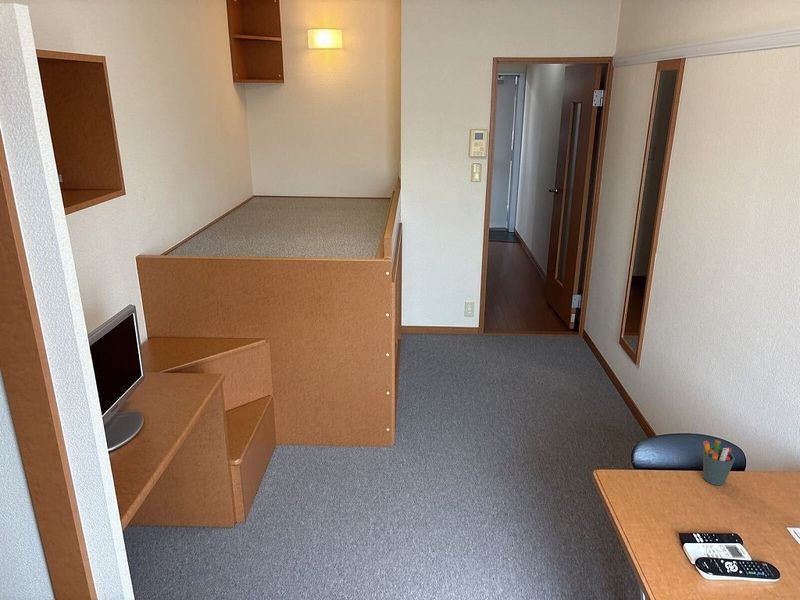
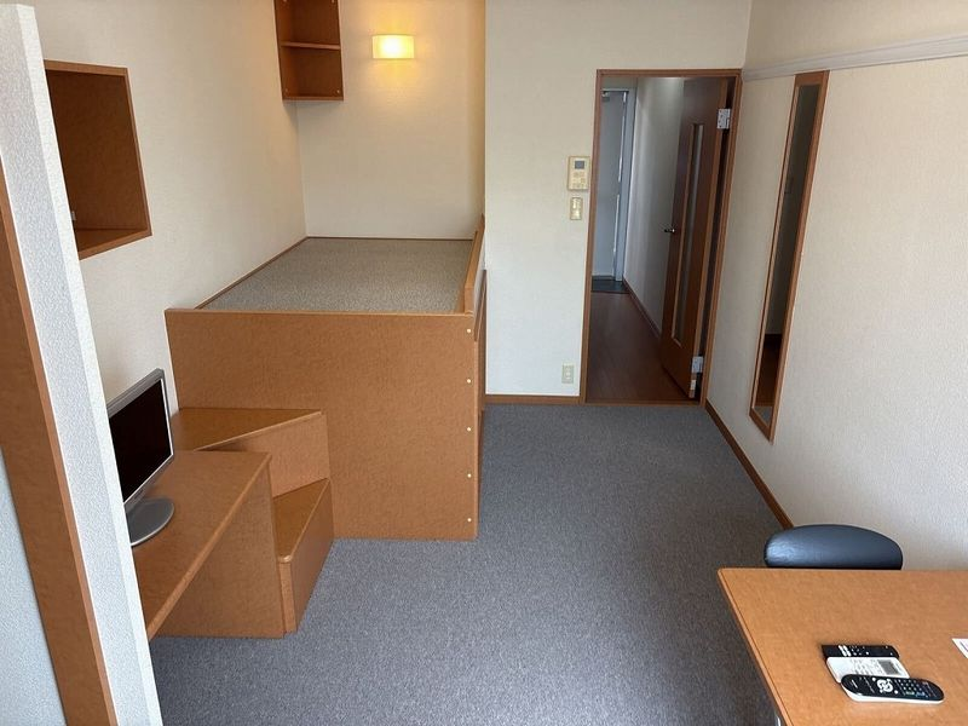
- pen holder [702,439,736,486]
